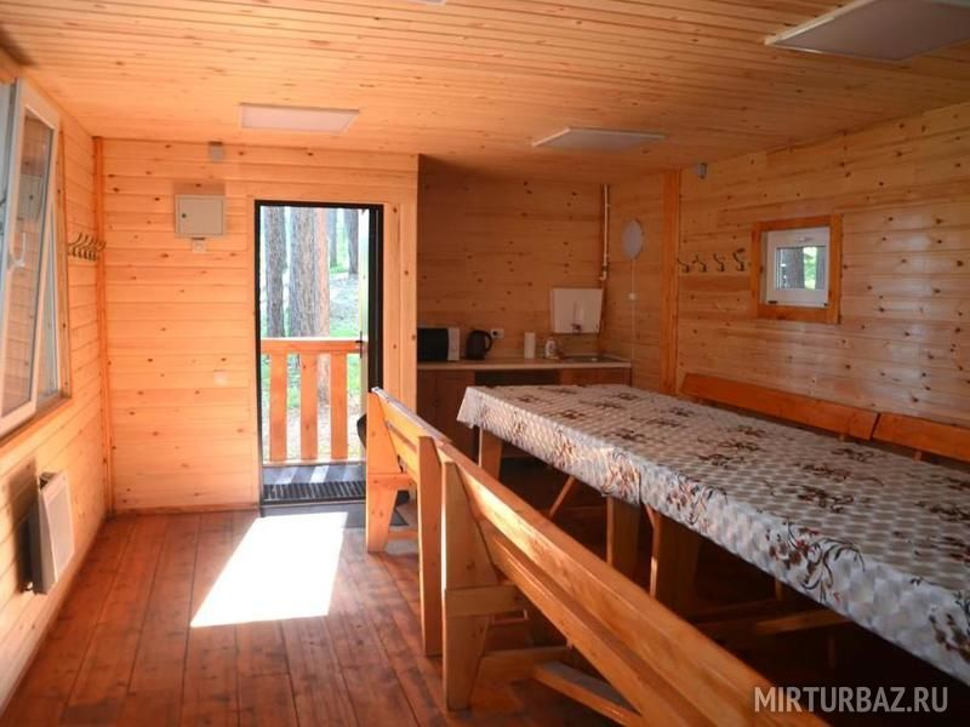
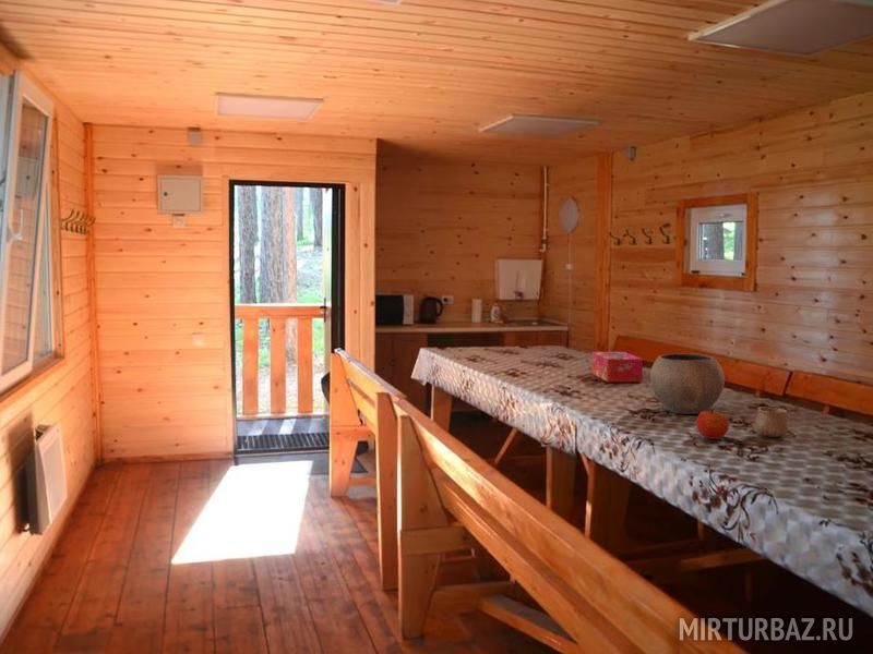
+ bowl [649,352,726,415]
+ cup [751,407,789,438]
+ tissue box [590,351,644,383]
+ fruit [695,405,730,440]
